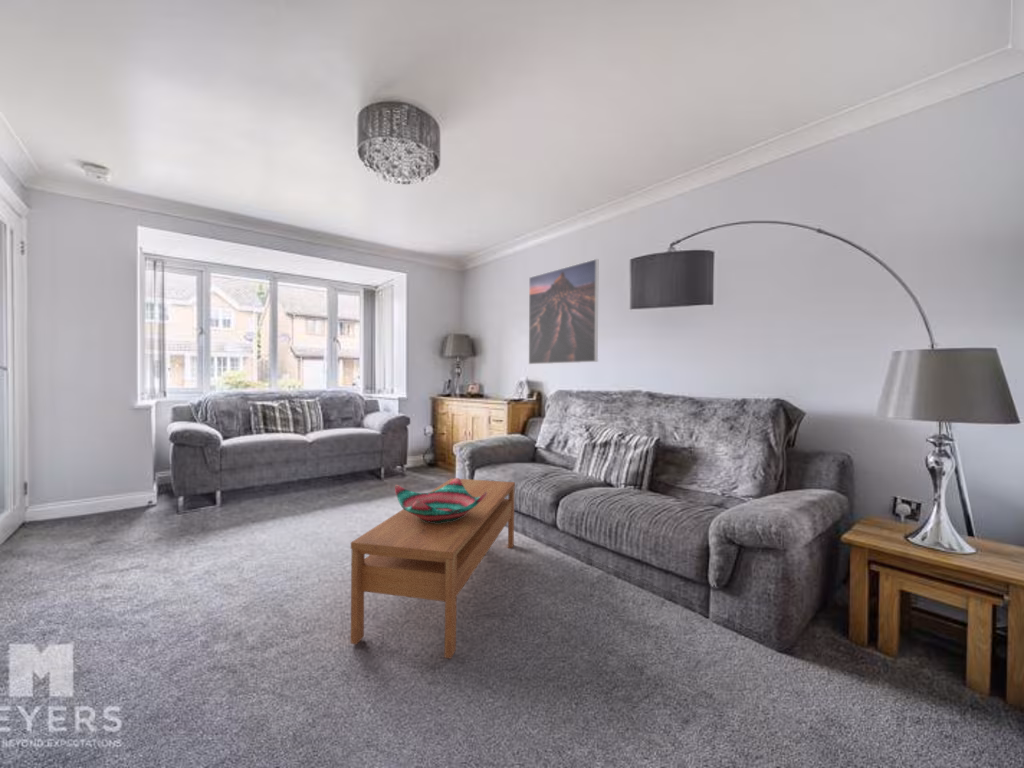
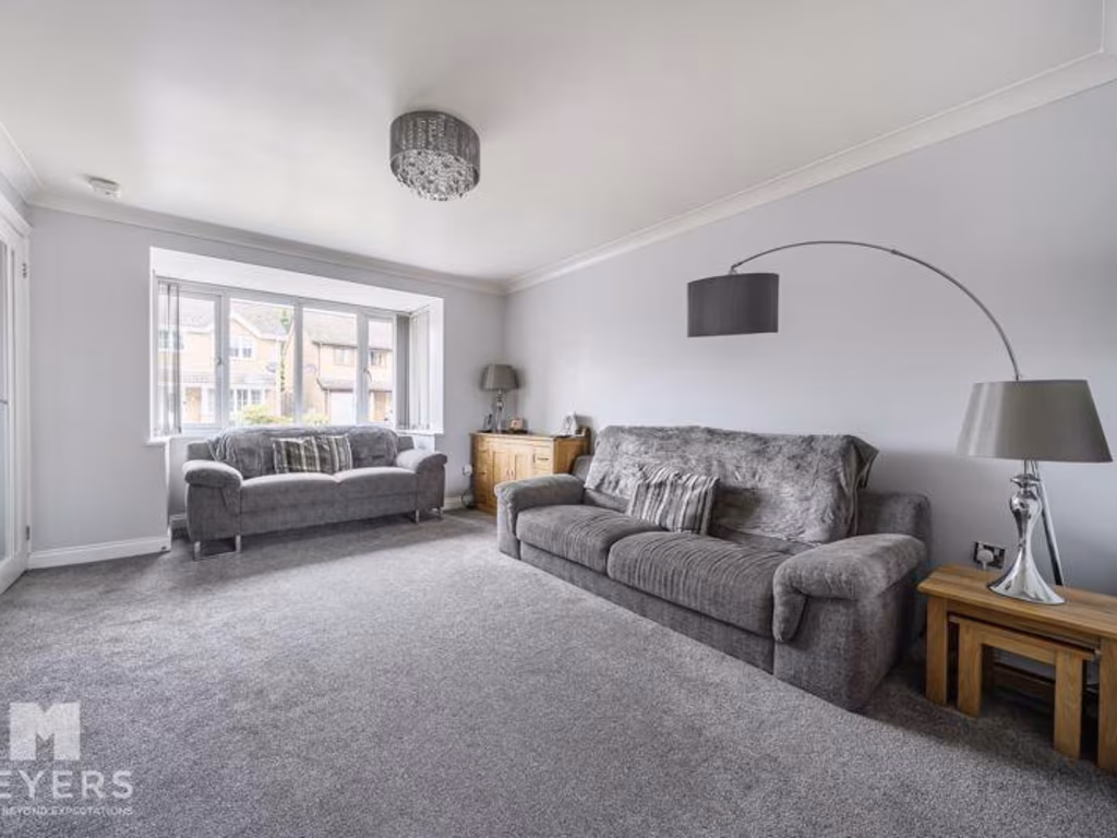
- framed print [528,258,599,365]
- coffee table [350,477,516,659]
- decorative bowl [394,477,487,523]
